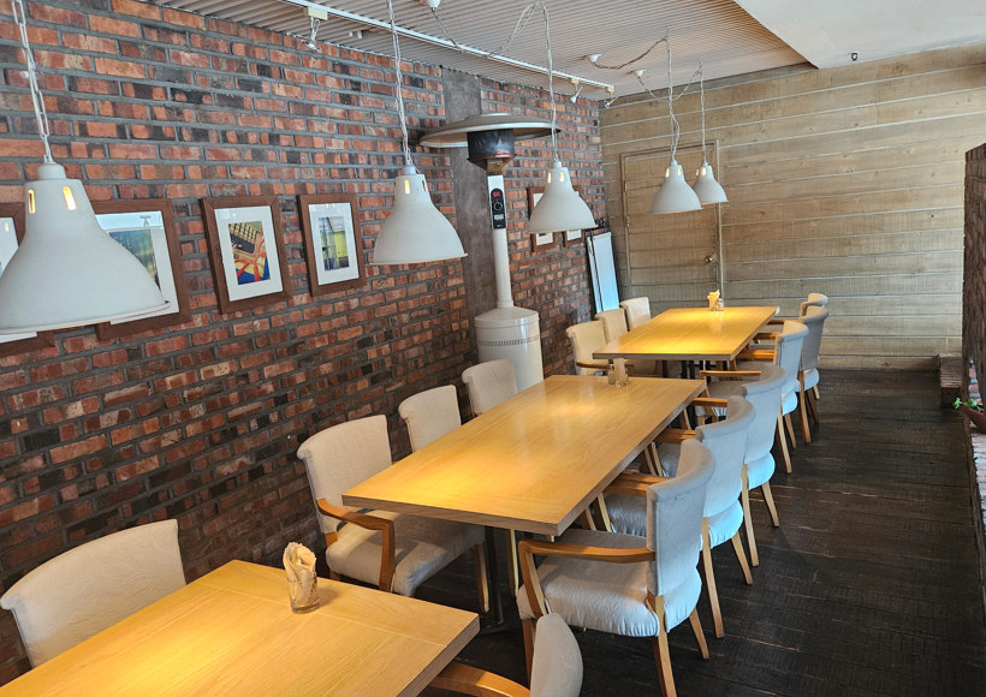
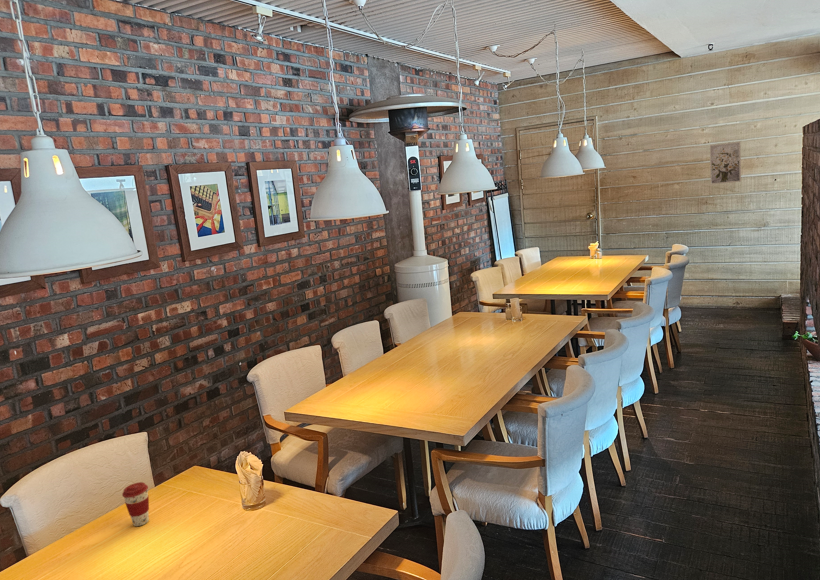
+ coffee cup [121,481,150,527]
+ wall art [709,141,742,185]
